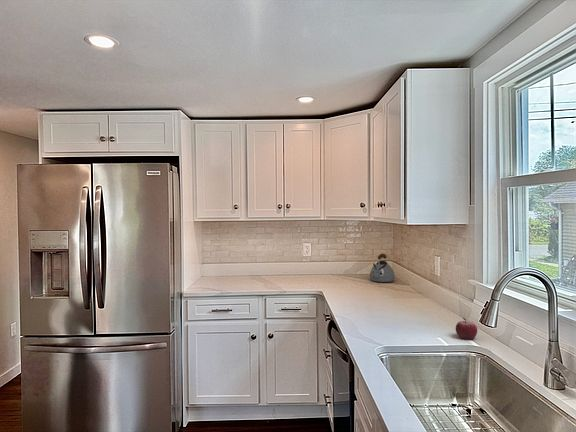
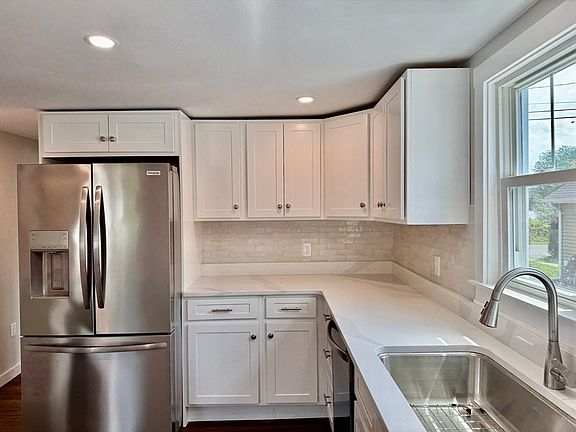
- fruit [455,317,478,340]
- kettle [369,253,396,283]
